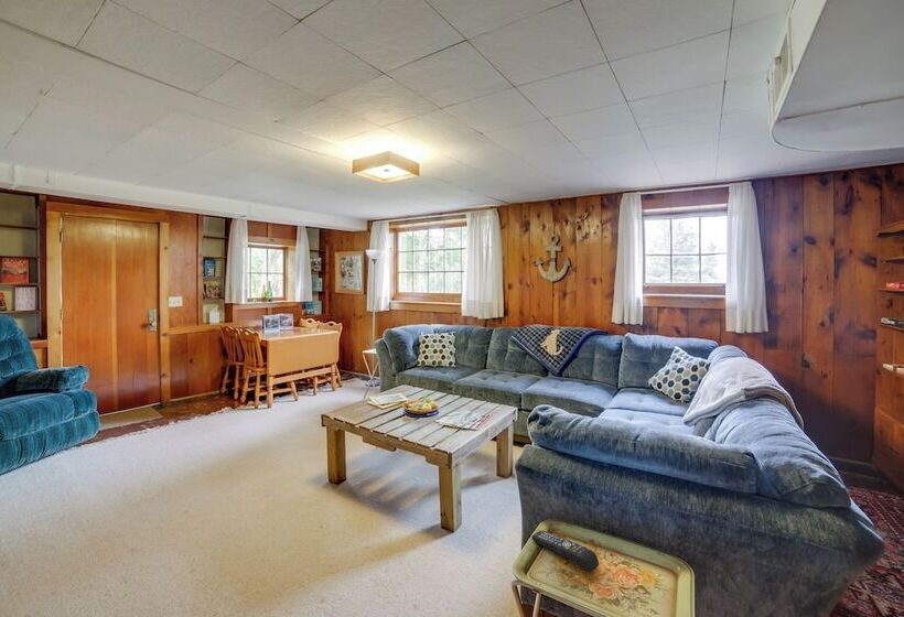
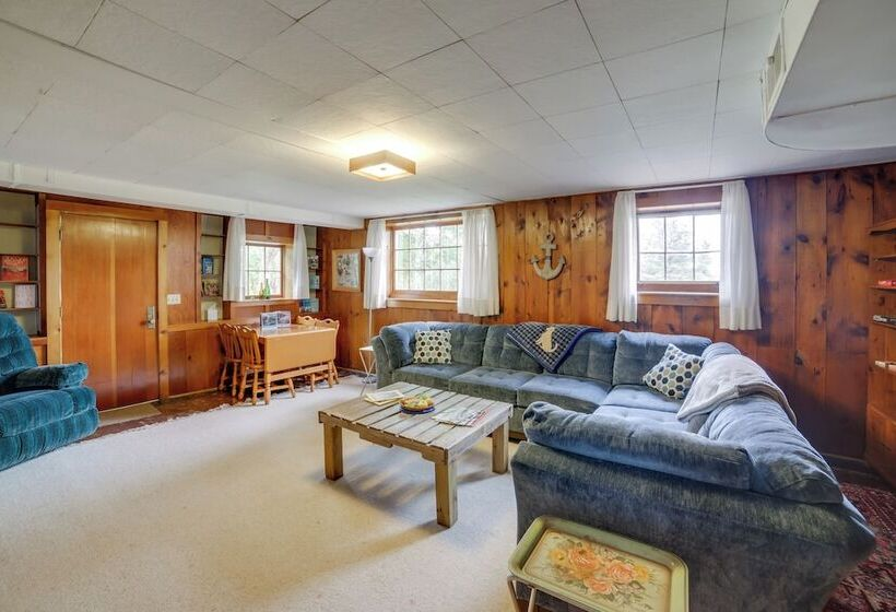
- remote control [530,529,600,573]
